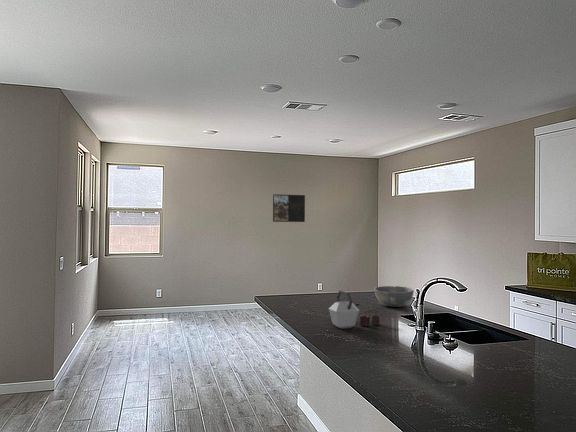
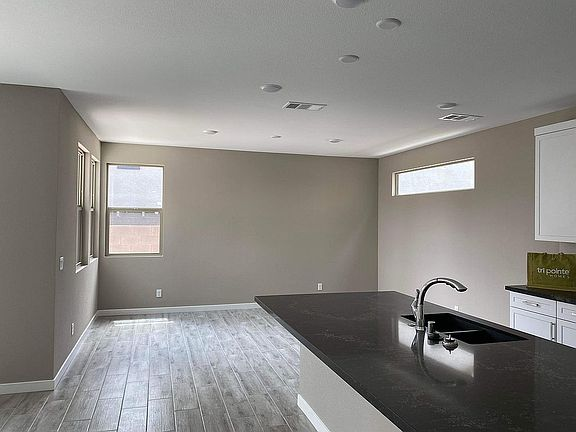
- kettle [328,290,380,330]
- bowl [373,285,415,308]
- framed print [272,193,306,223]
